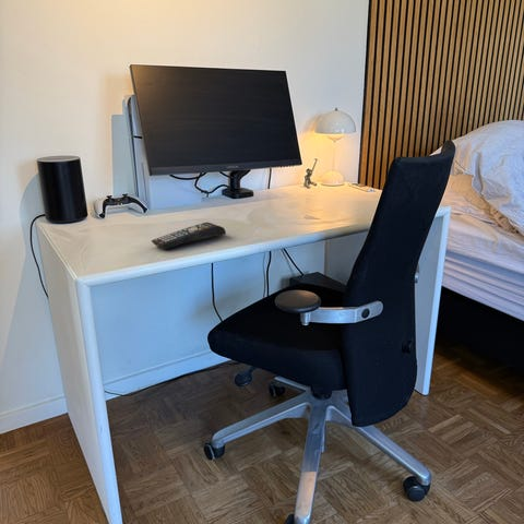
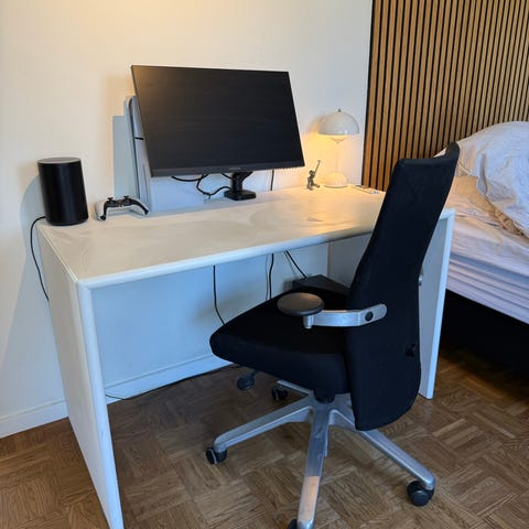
- remote control [151,222,227,251]
